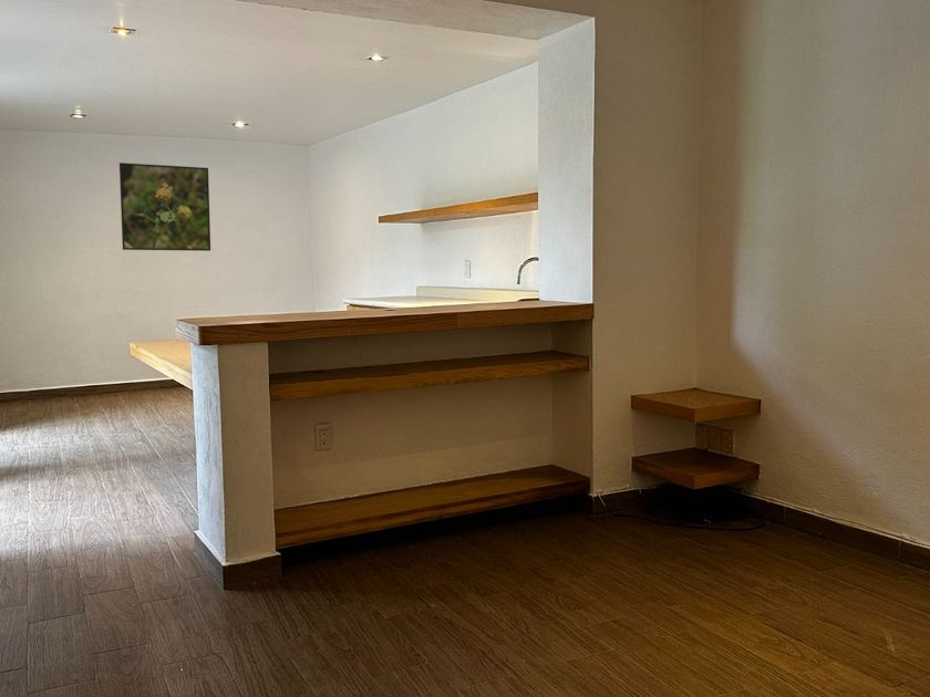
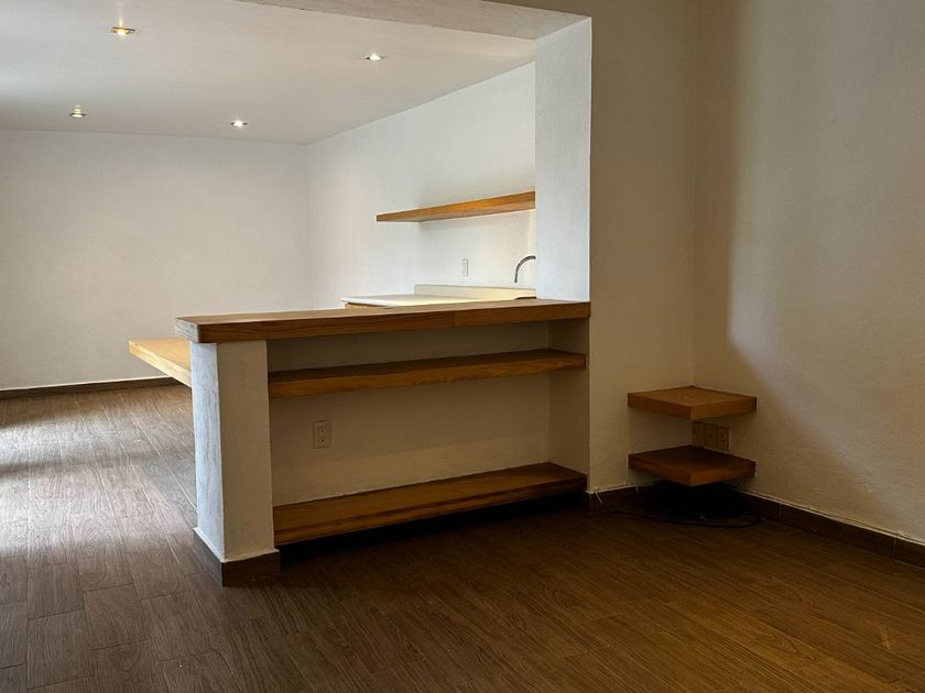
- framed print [118,162,211,252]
